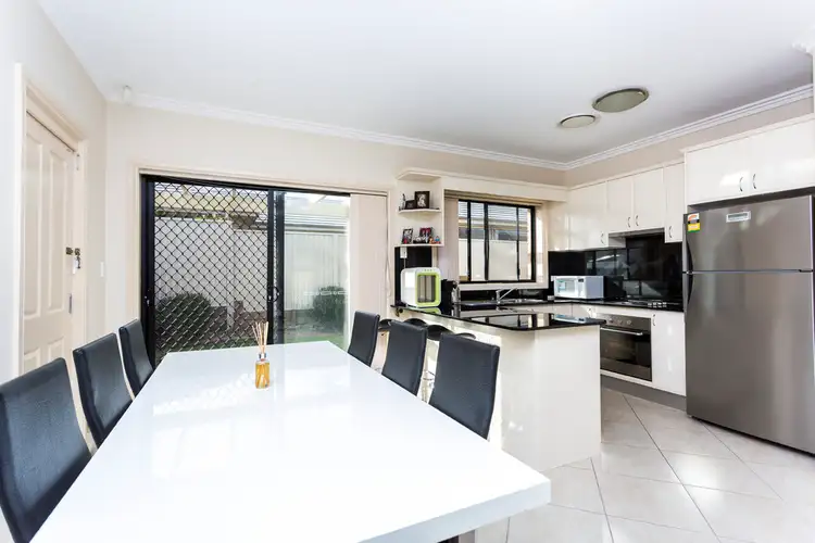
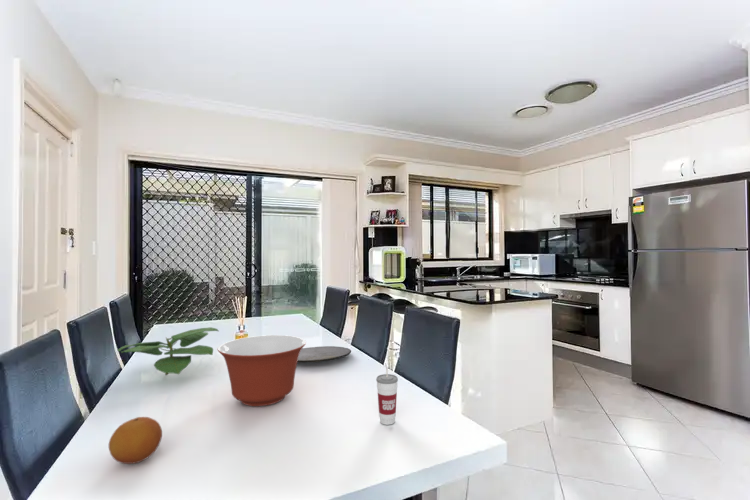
+ fruit [108,416,163,465]
+ cup [375,362,399,426]
+ mixing bowl [217,334,307,407]
+ plant [116,326,219,376]
+ plate [297,345,352,364]
